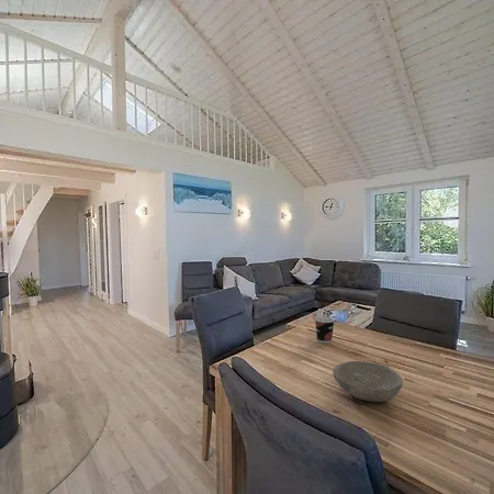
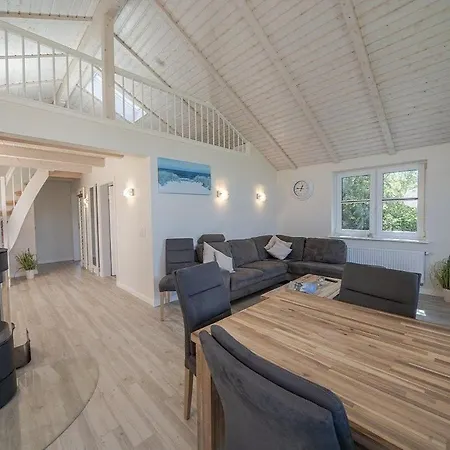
- bowl [333,360,404,403]
- cup [314,315,336,344]
